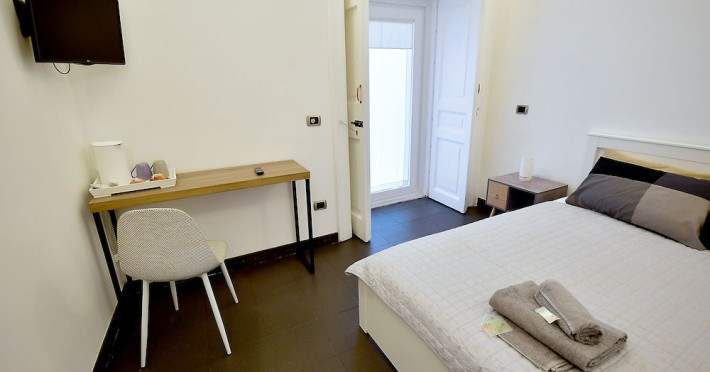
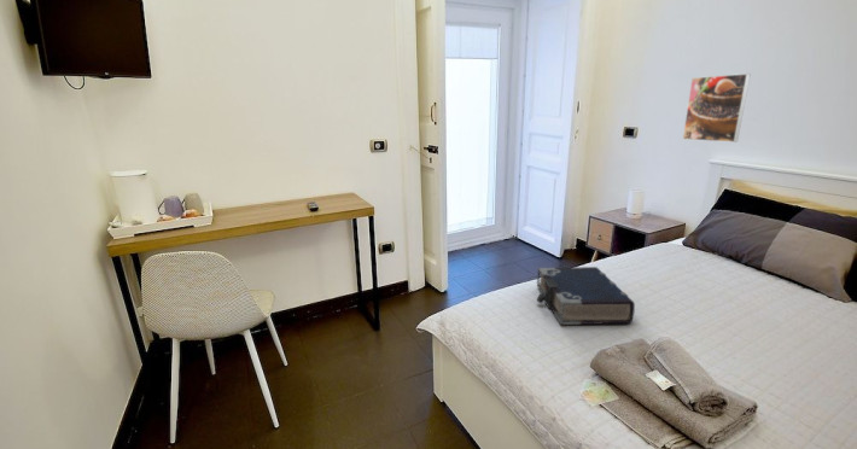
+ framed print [681,72,752,144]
+ book [536,266,636,326]
